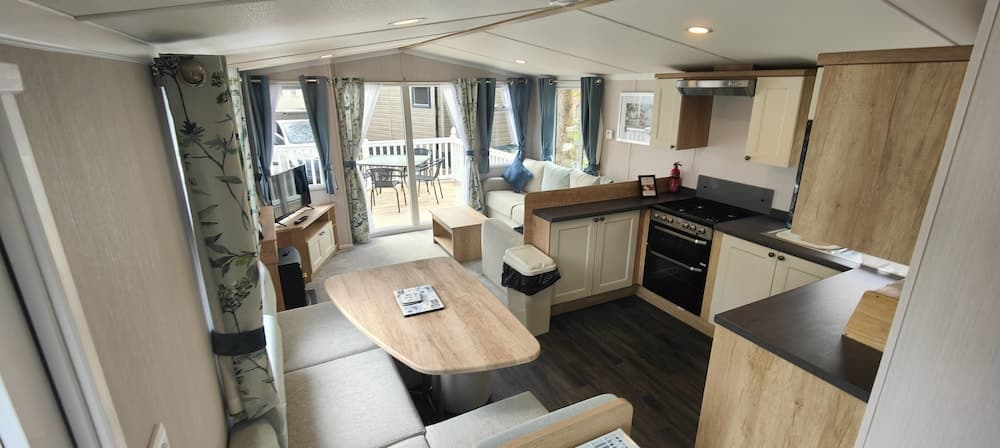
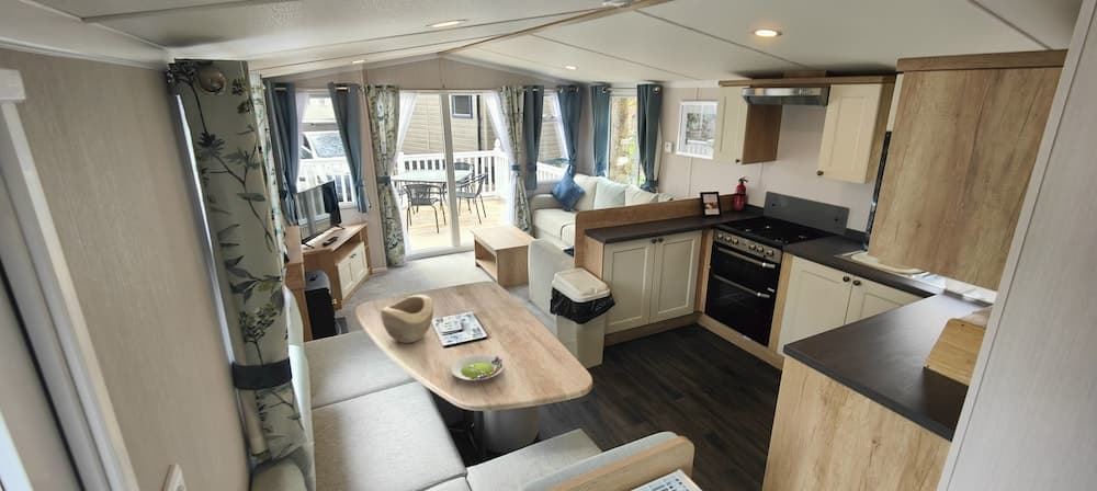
+ decorative bowl [380,294,434,344]
+ salad plate [450,353,505,381]
